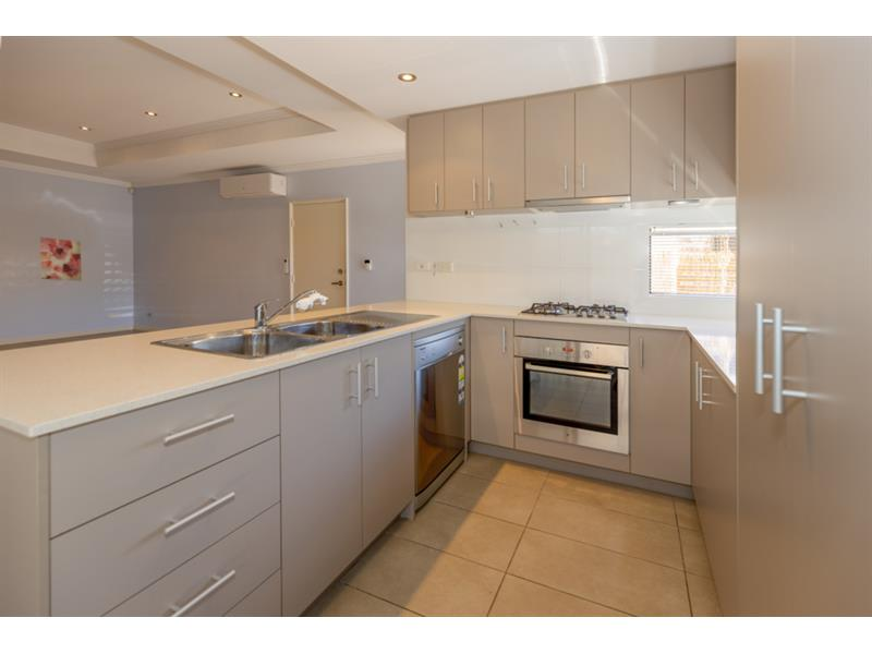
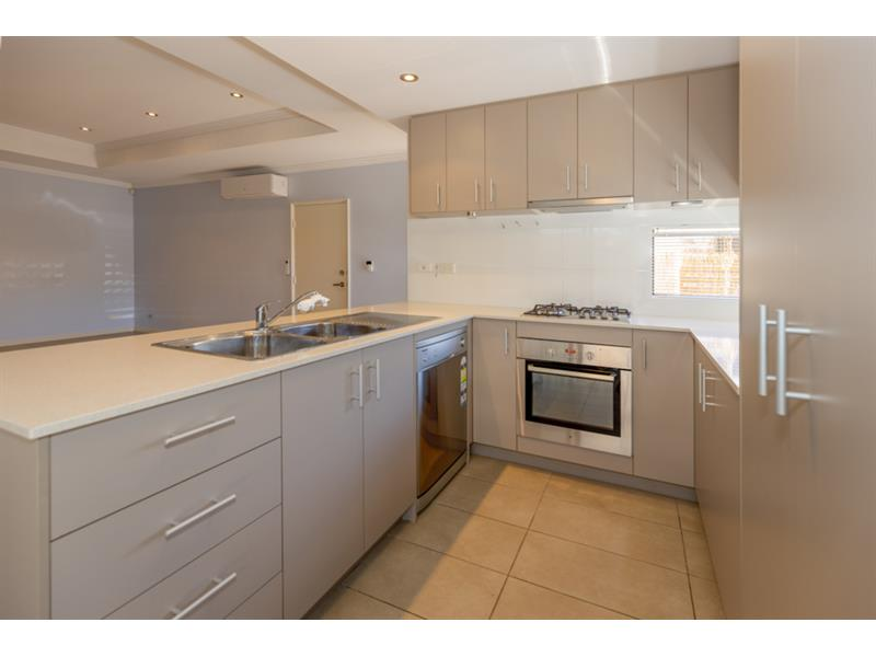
- wall art [39,237,83,282]
